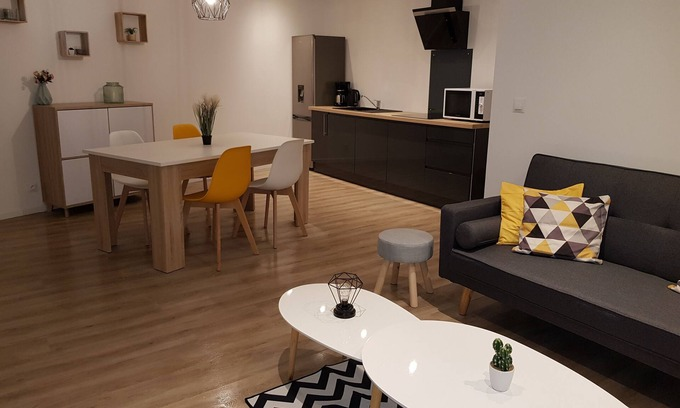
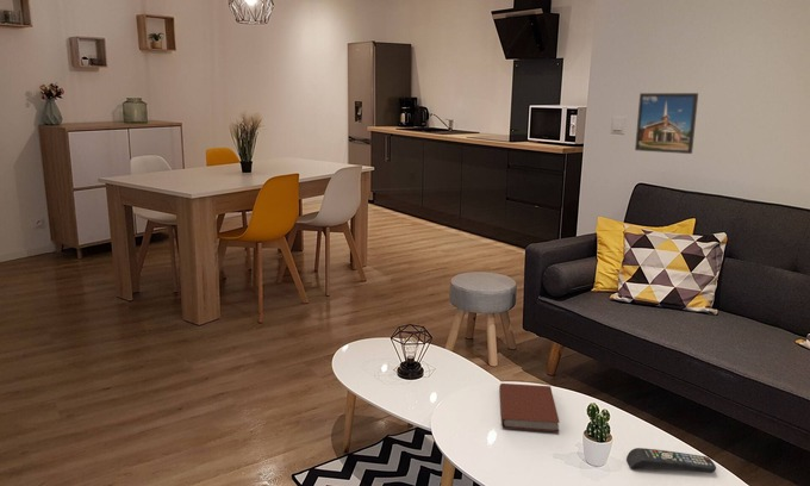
+ book [498,382,561,432]
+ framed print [634,92,699,155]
+ remote control [625,447,717,474]
